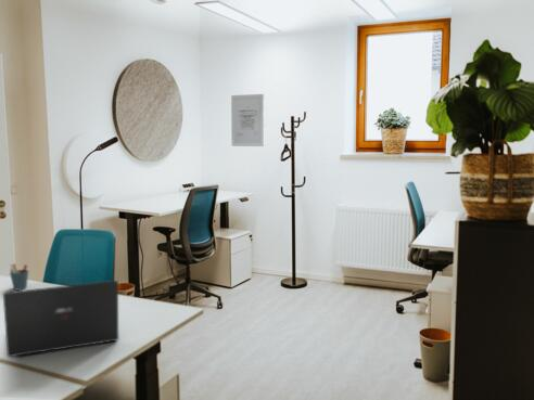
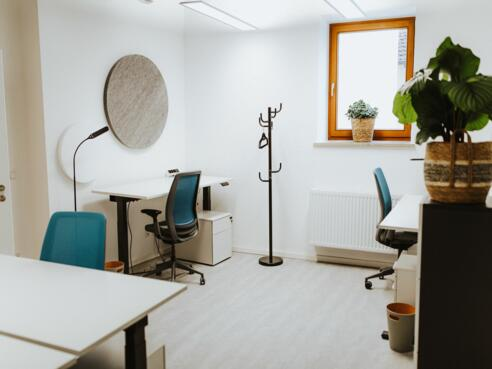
- wall art [230,93,265,147]
- laptop [2,280,119,358]
- pen holder [9,262,29,291]
